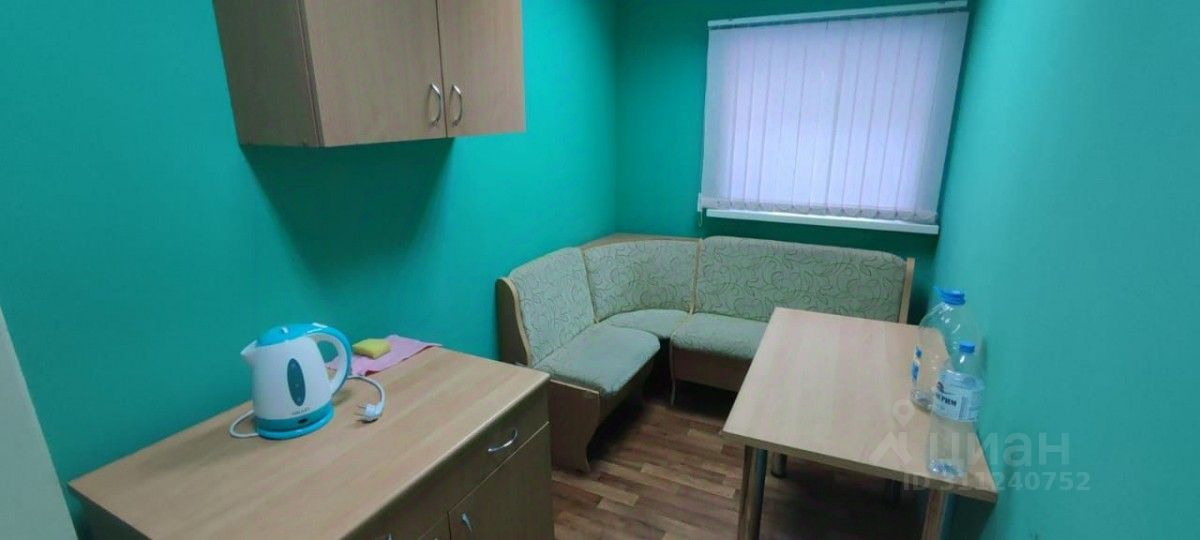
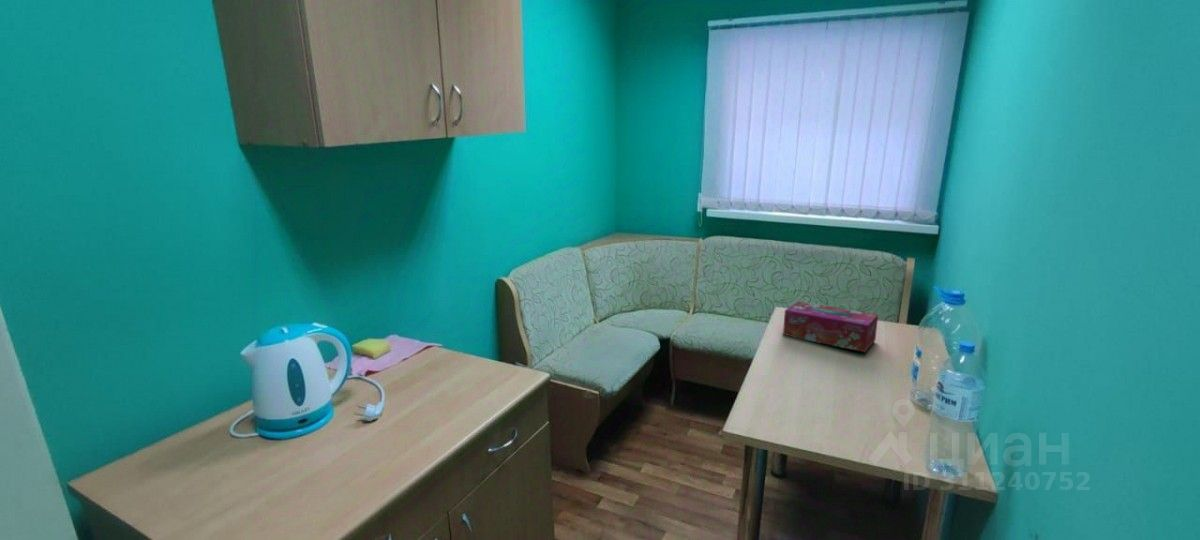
+ tissue box [782,300,879,353]
